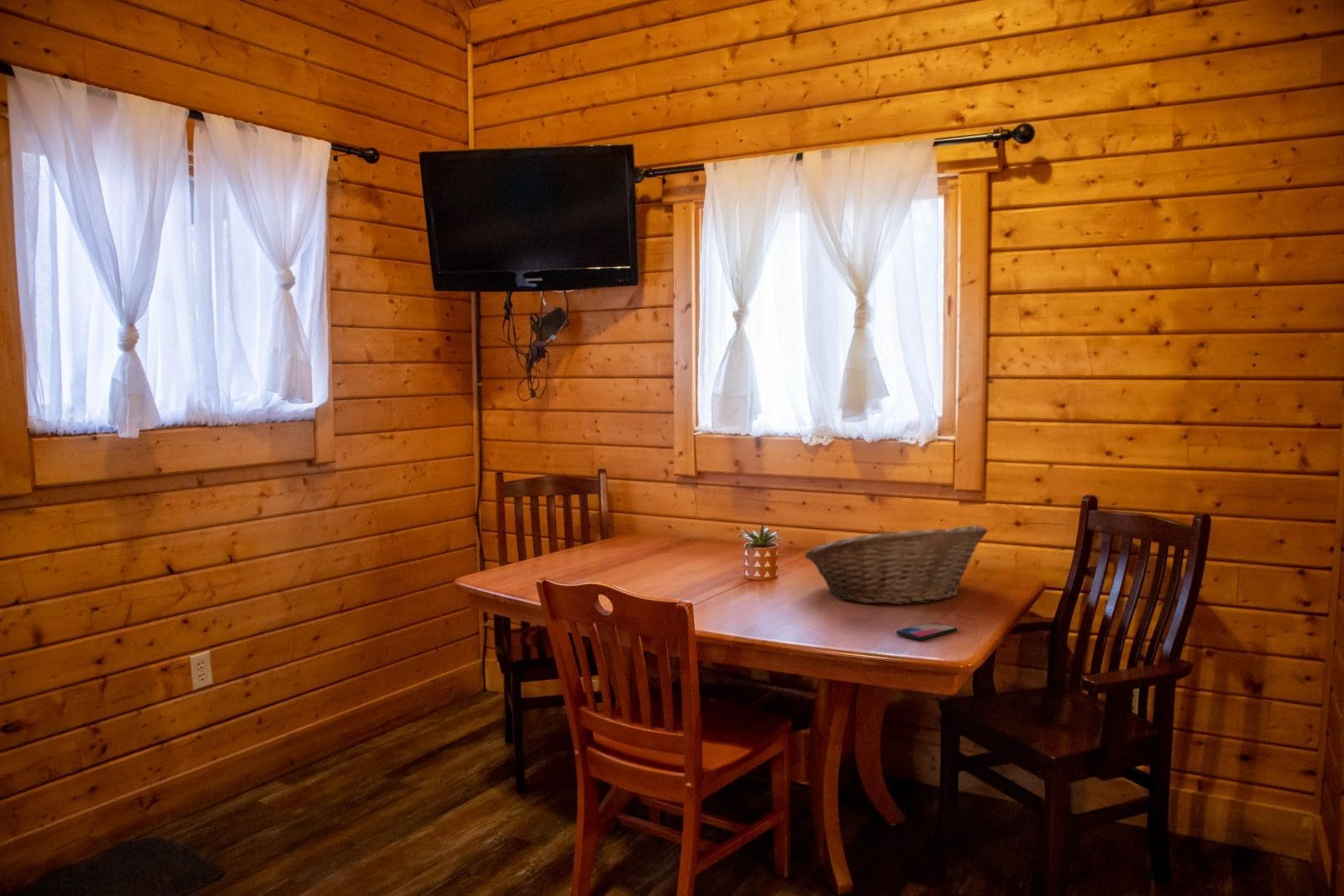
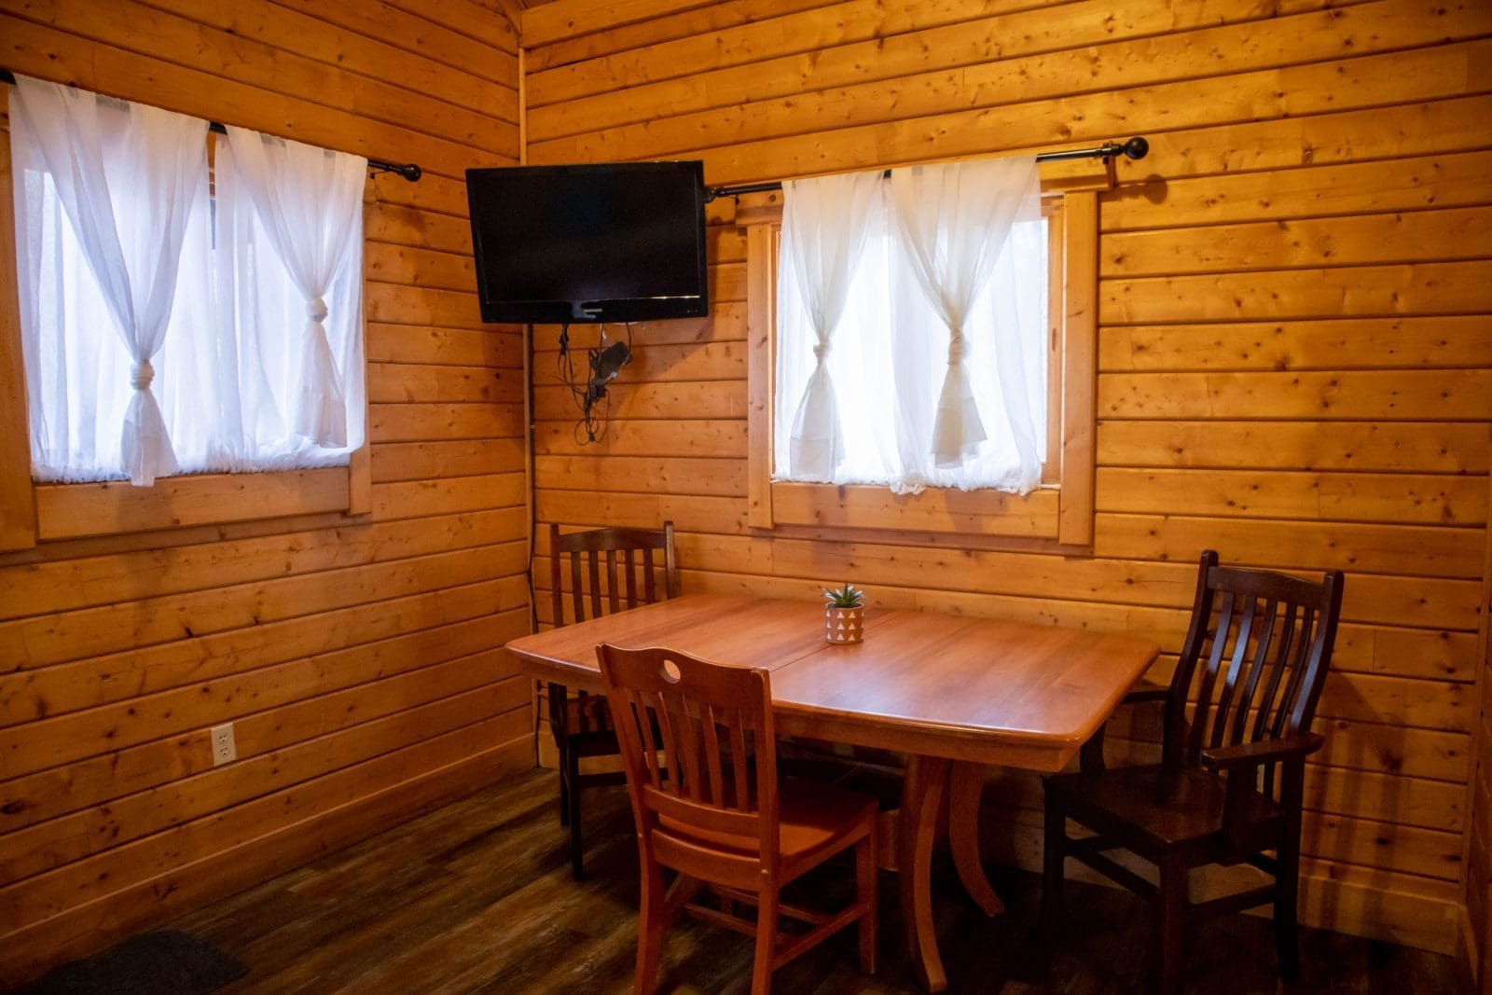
- smartphone [895,621,958,641]
- fruit basket [804,524,988,605]
